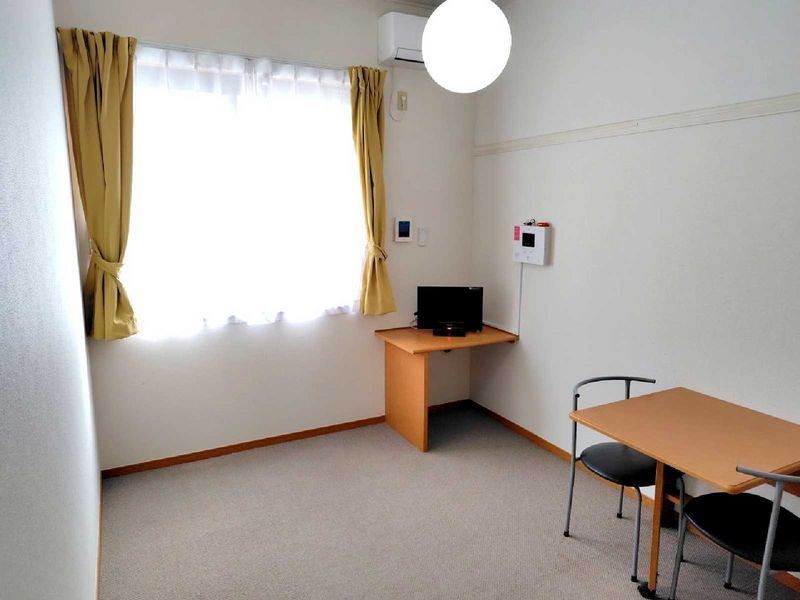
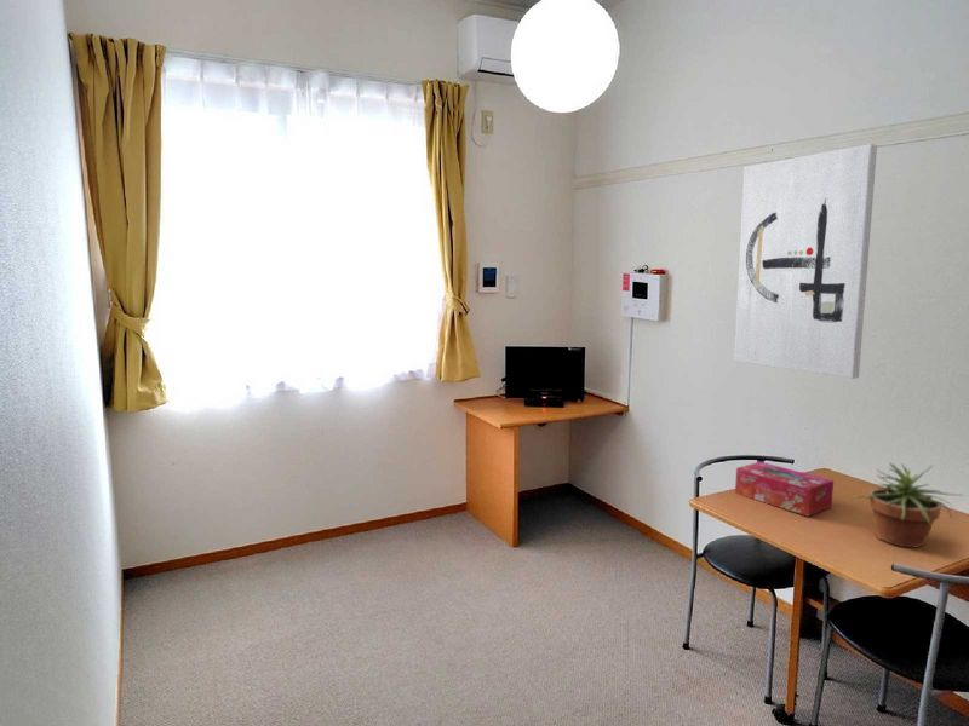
+ tissue box [734,461,835,518]
+ wall art [733,143,878,380]
+ potted plant [850,462,967,549]
